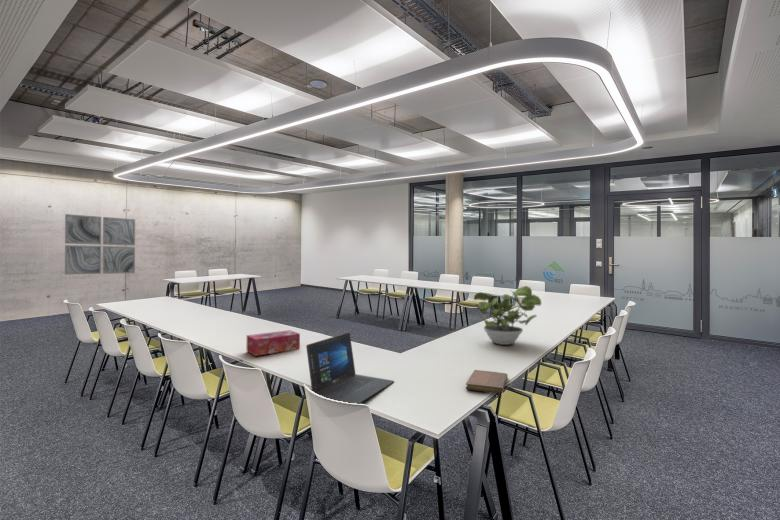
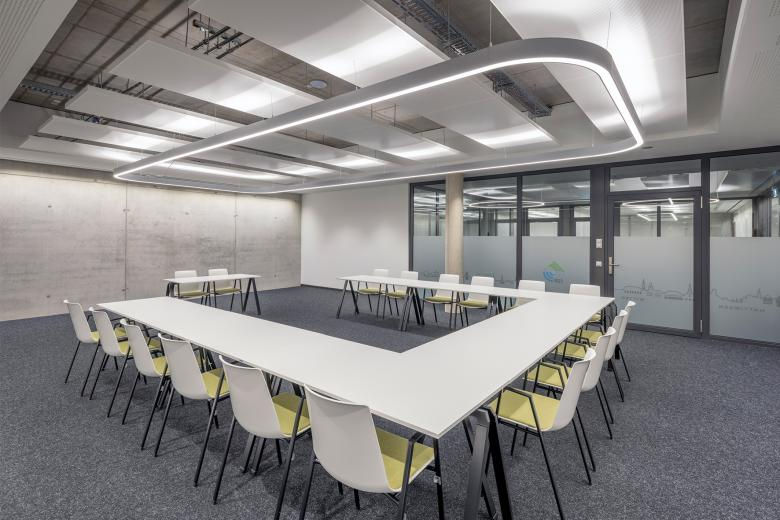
- notebook [465,369,508,394]
- wall art [64,213,136,276]
- tissue box [246,329,301,357]
- laptop [305,331,395,405]
- potted plant [473,285,542,346]
